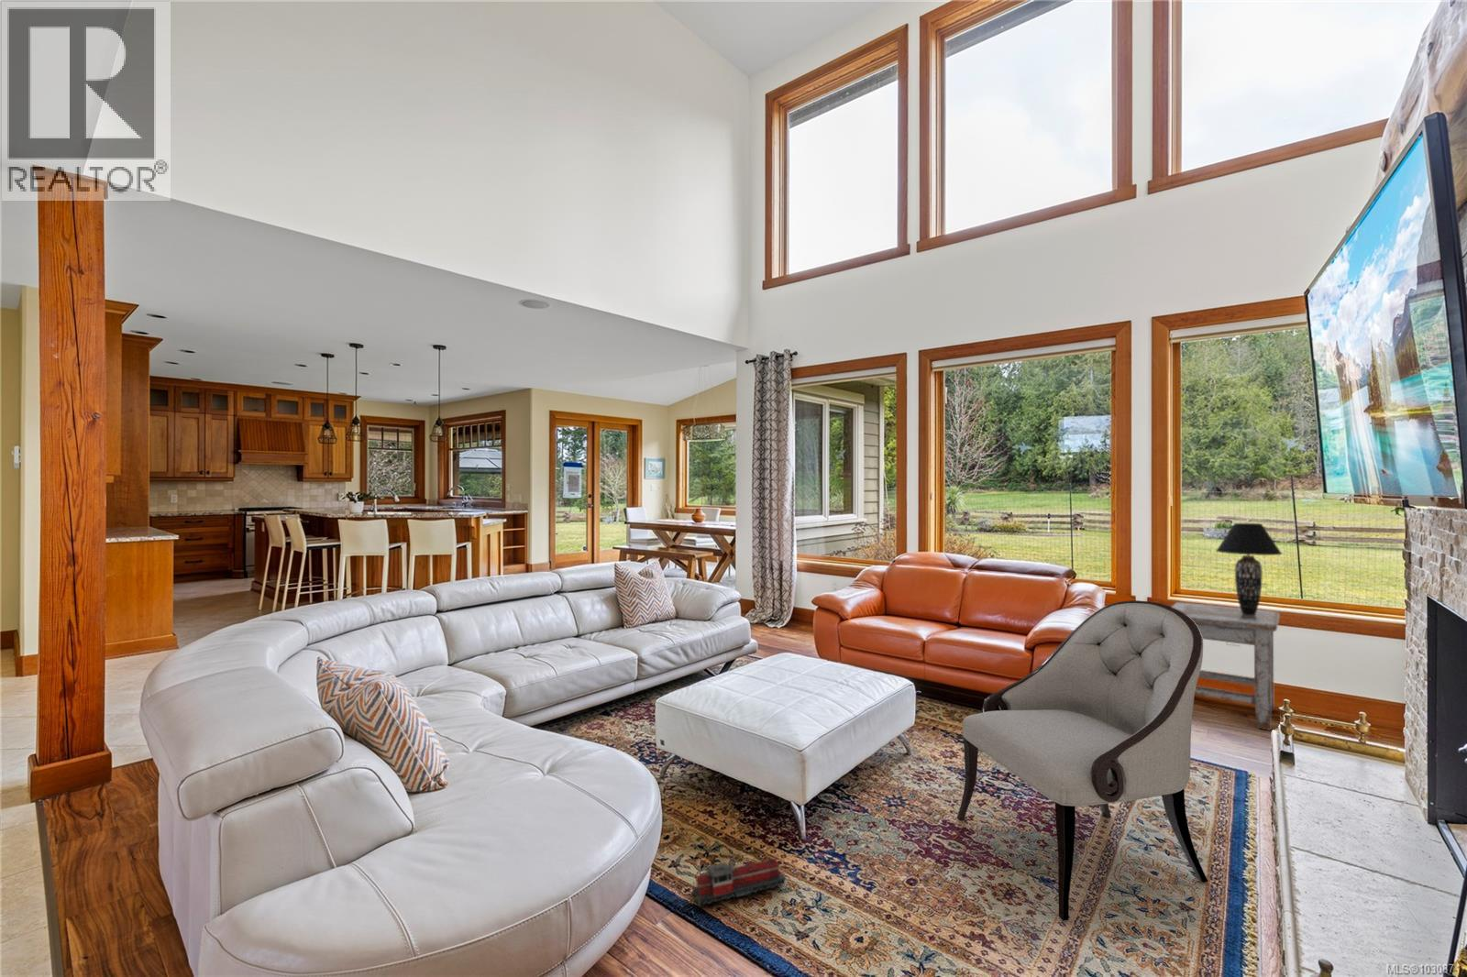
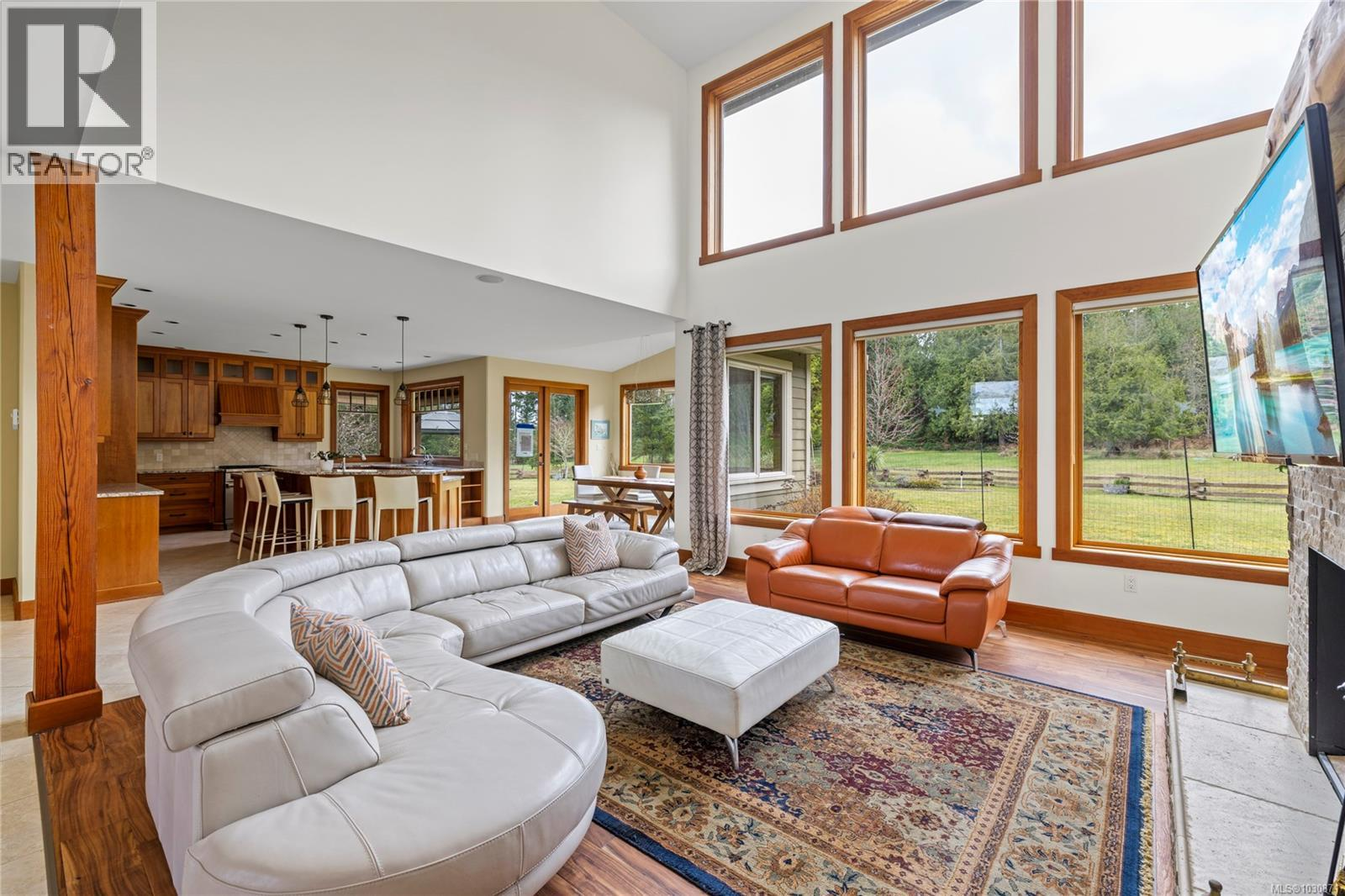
- stool [1170,601,1280,732]
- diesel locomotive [690,858,786,907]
- table lamp [1215,522,1284,615]
- armchair [957,600,1210,922]
